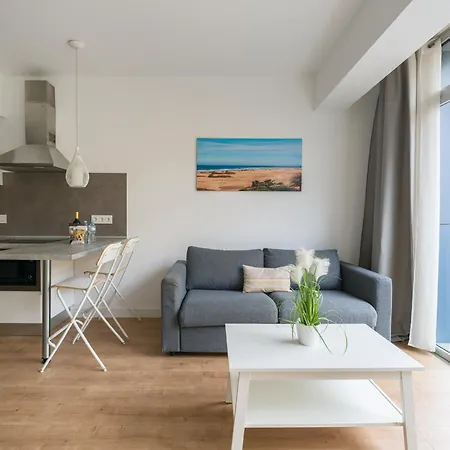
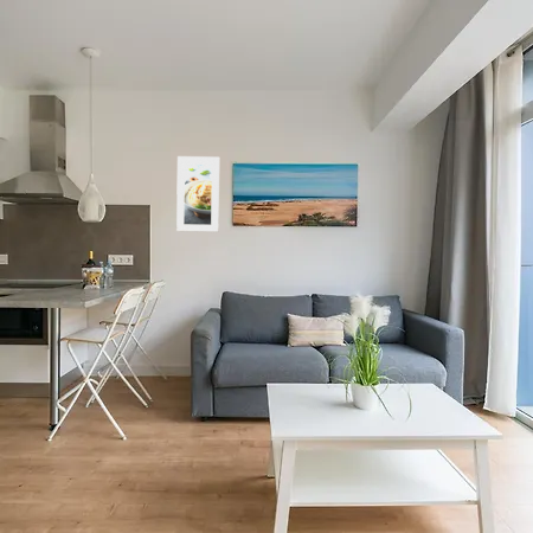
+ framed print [175,155,220,233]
